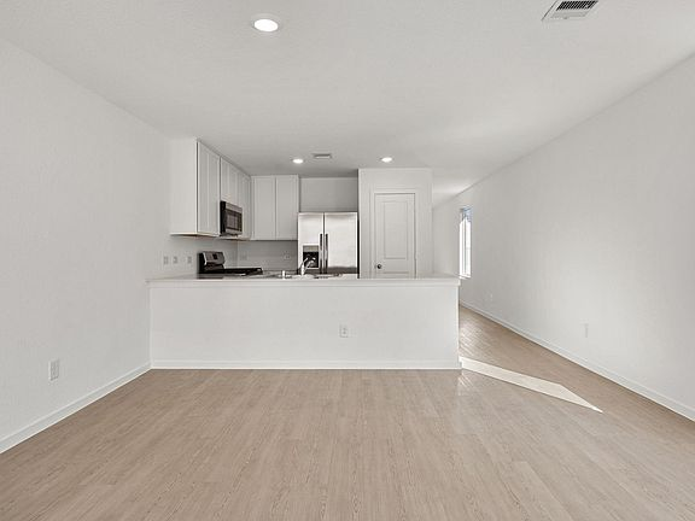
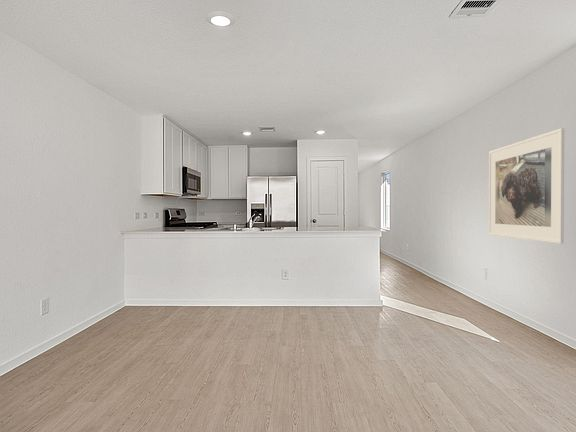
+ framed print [488,127,565,245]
